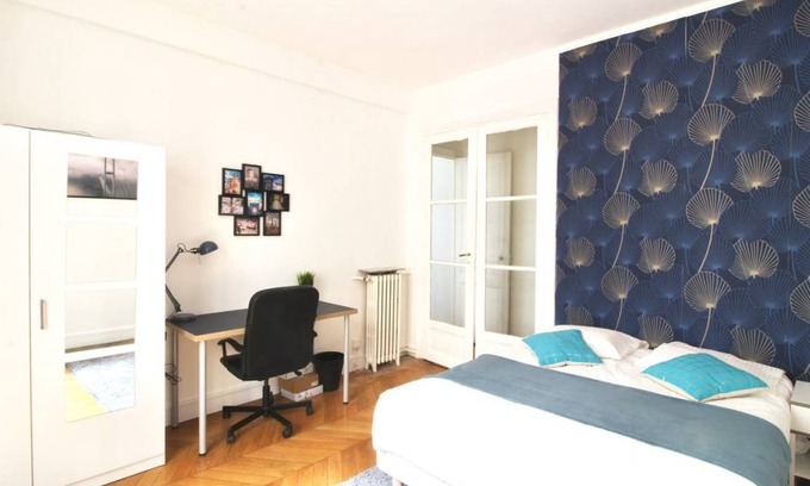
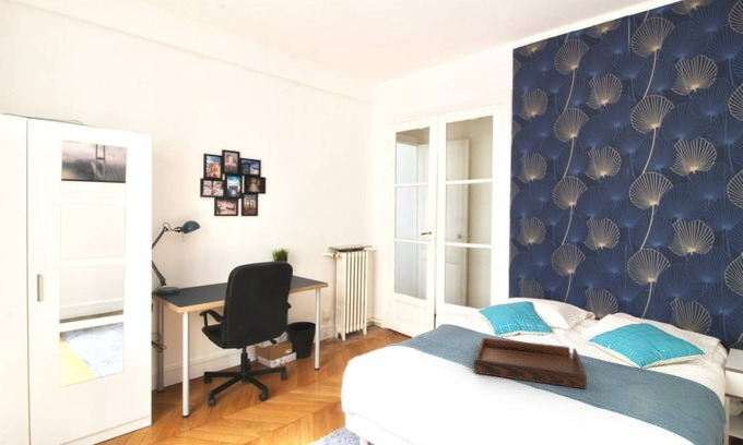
+ serving tray [473,336,588,390]
